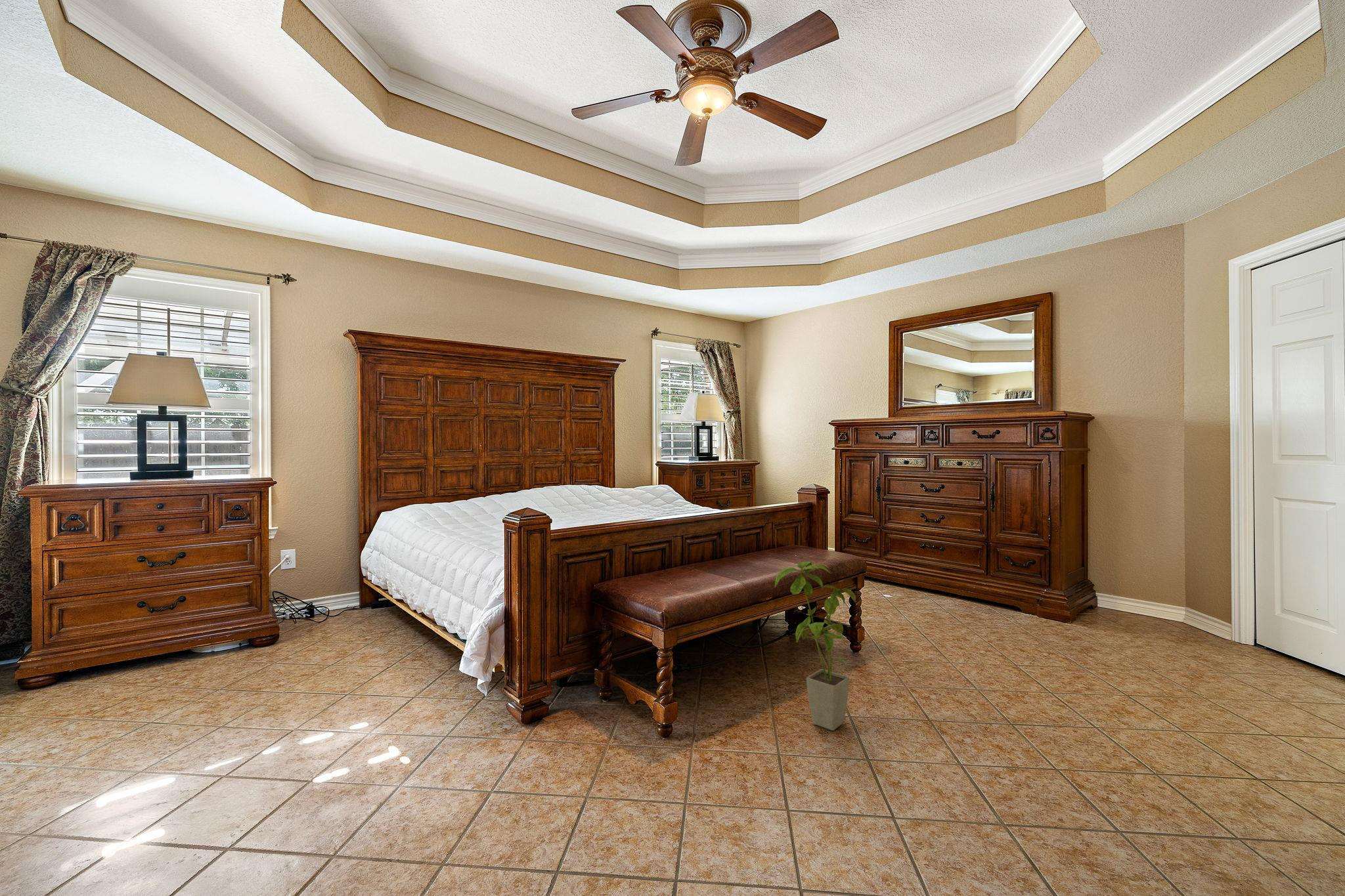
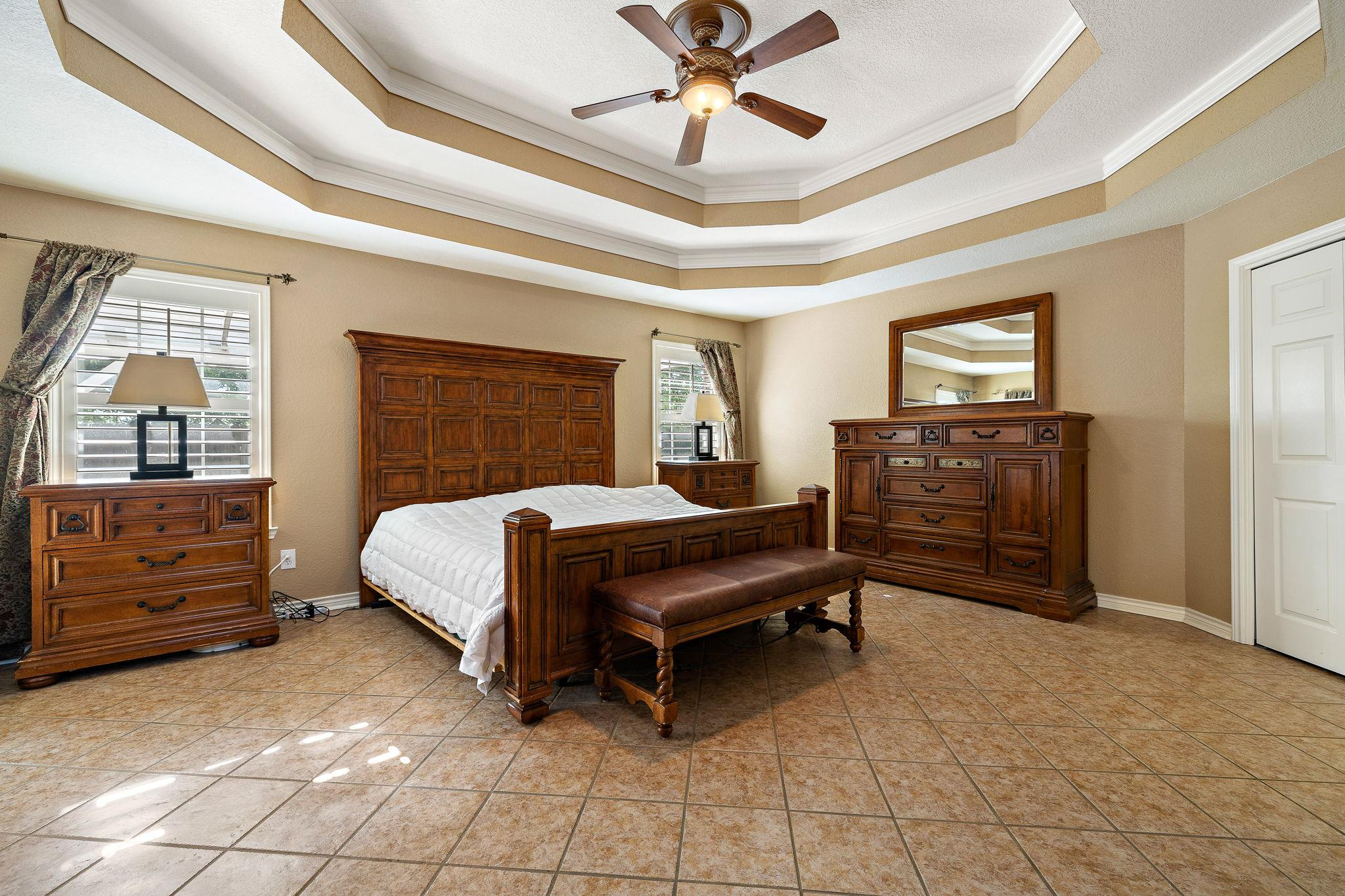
- house plant [774,561,856,731]
